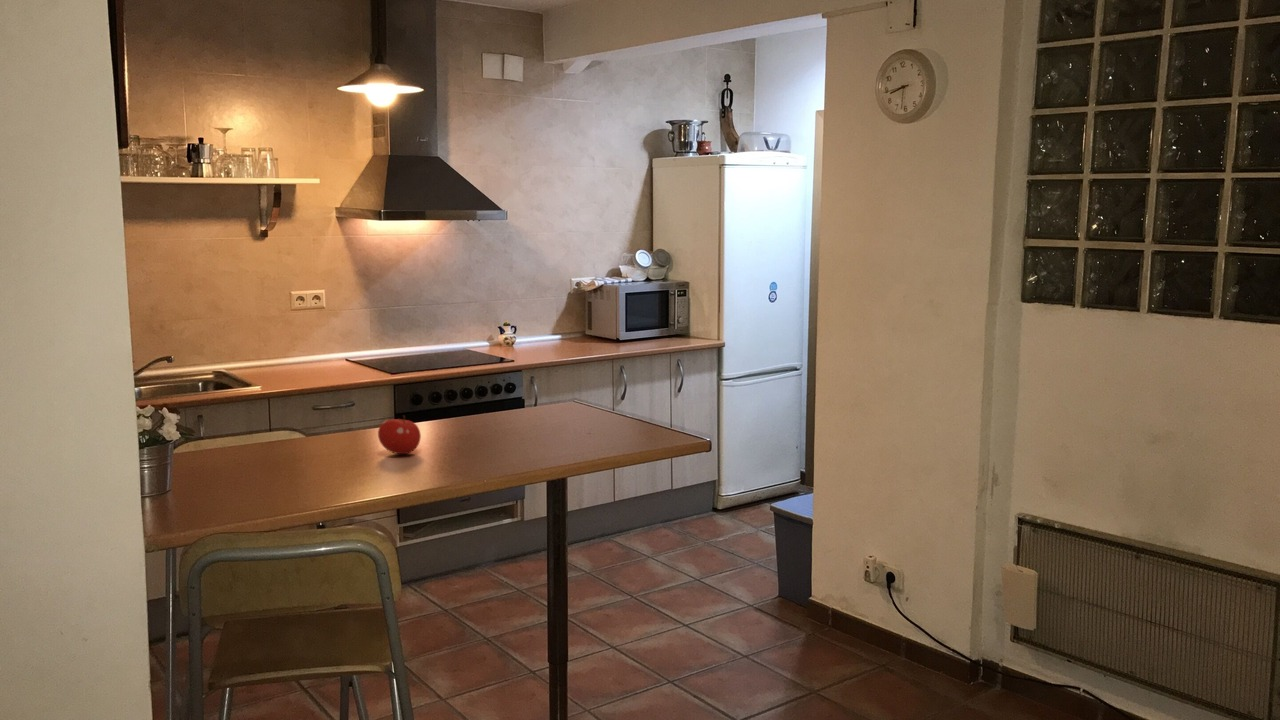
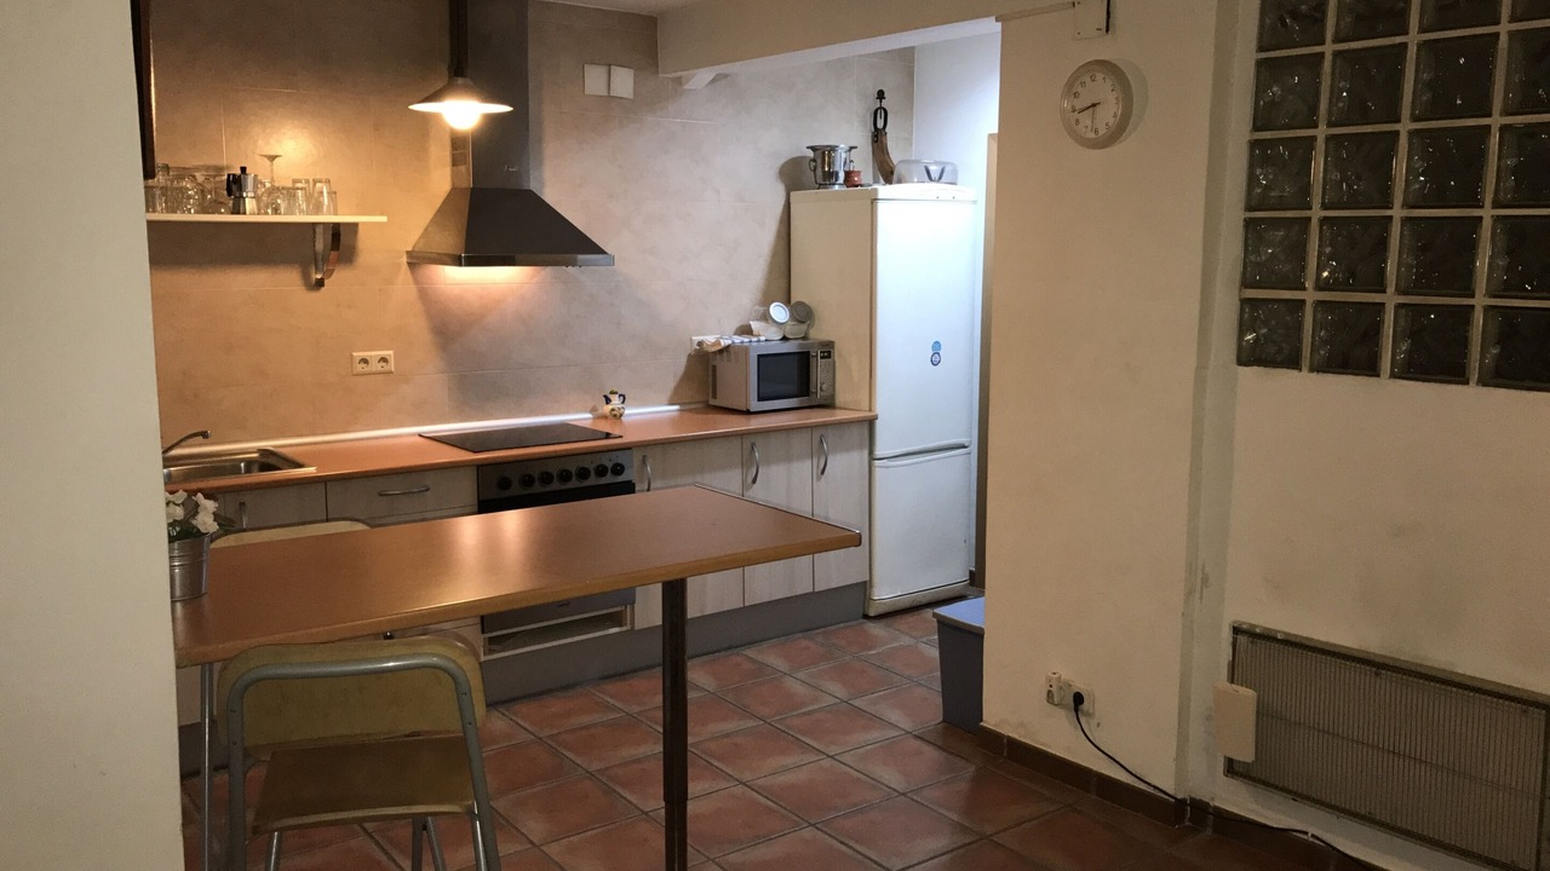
- fruit [377,414,422,455]
